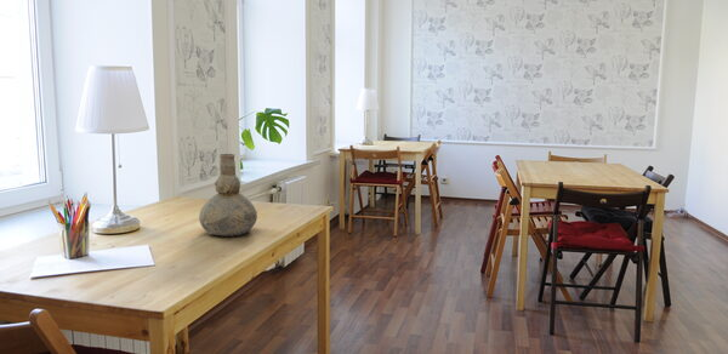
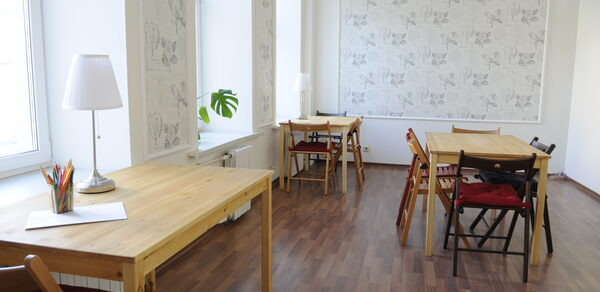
- vase [198,153,258,238]
